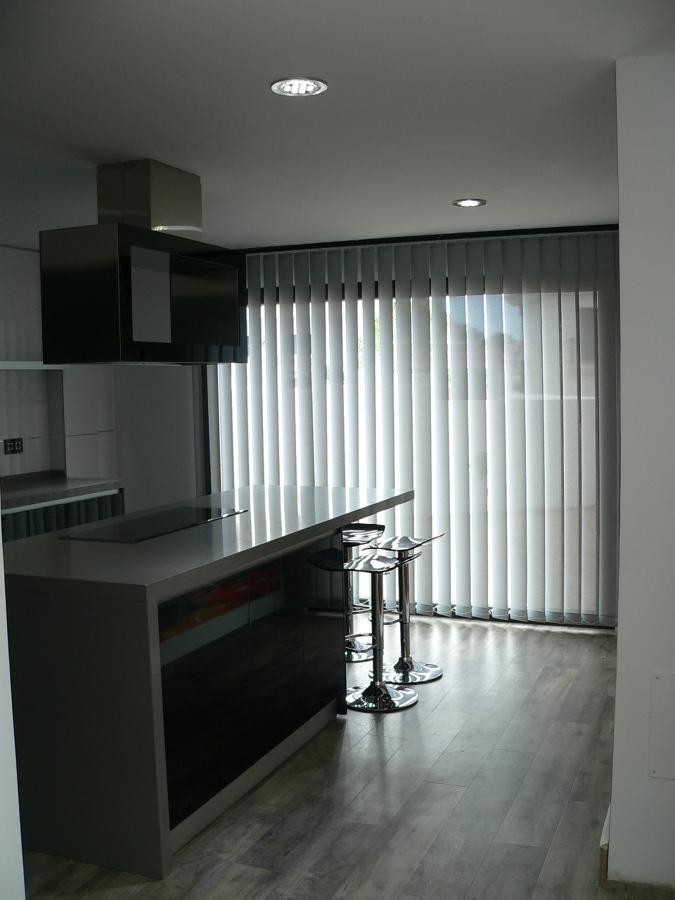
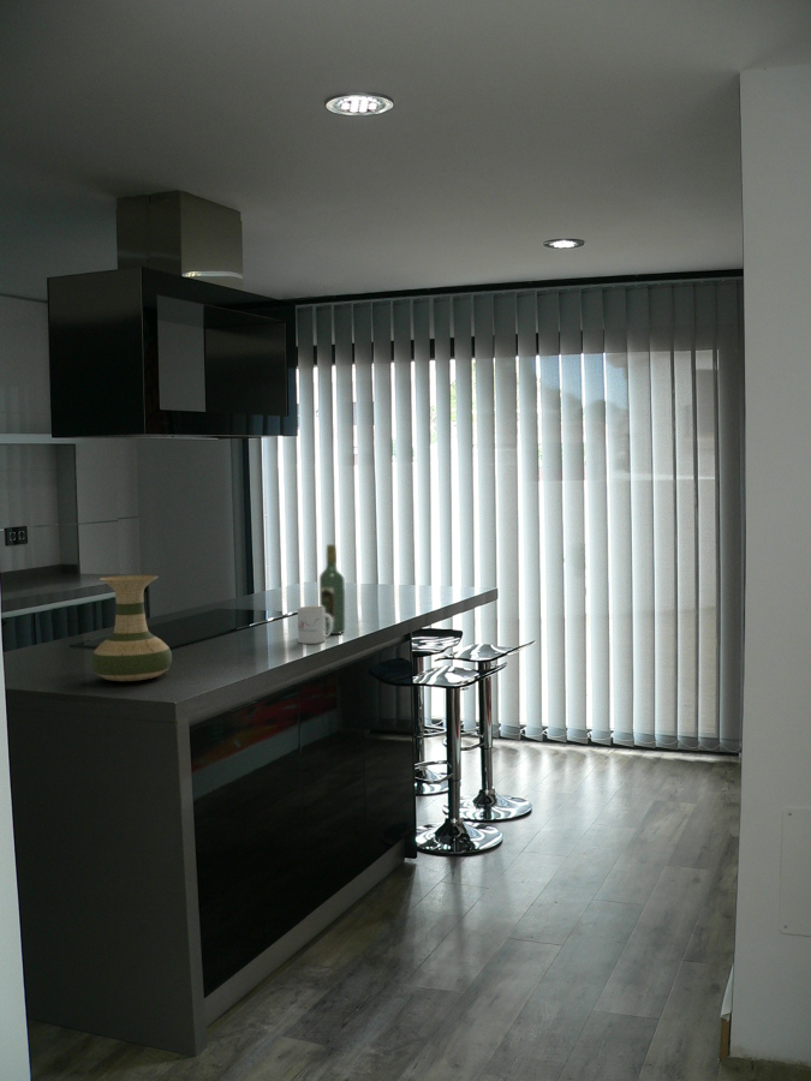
+ vase [90,574,173,682]
+ wine bottle [318,543,346,635]
+ mug [297,605,333,645]
